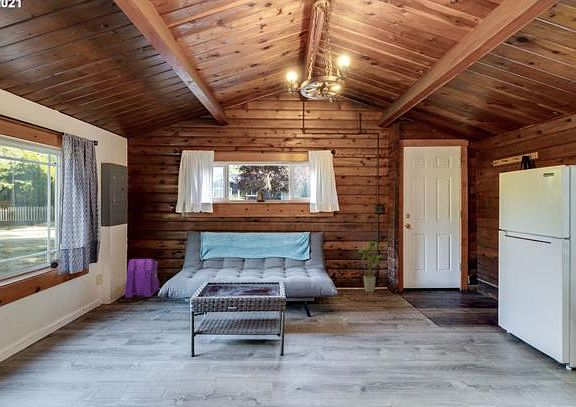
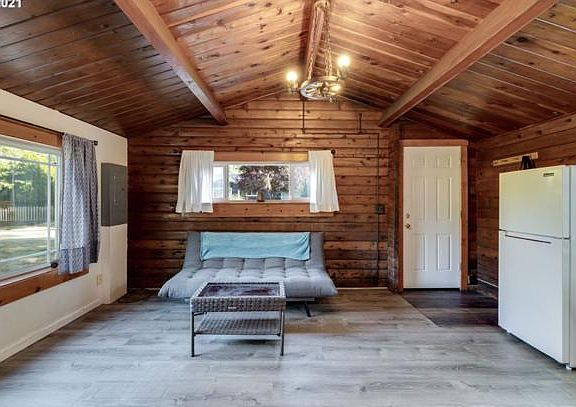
- house plant [358,240,386,293]
- backpack [124,258,160,298]
